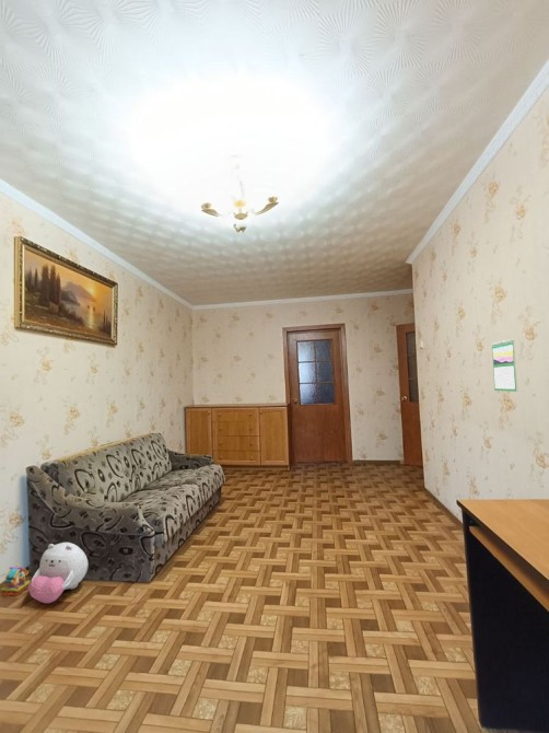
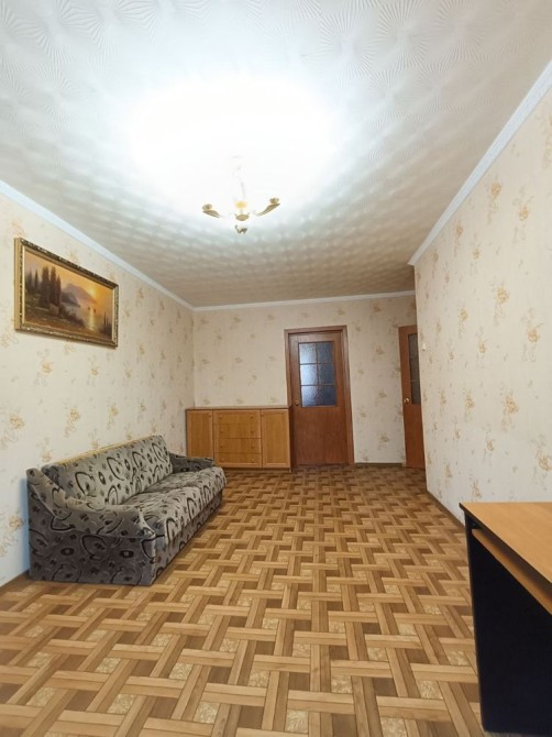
- calendar [491,338,518,393]
- plush toy [27,542,89,605]
- toy house [0,562,32,597]
